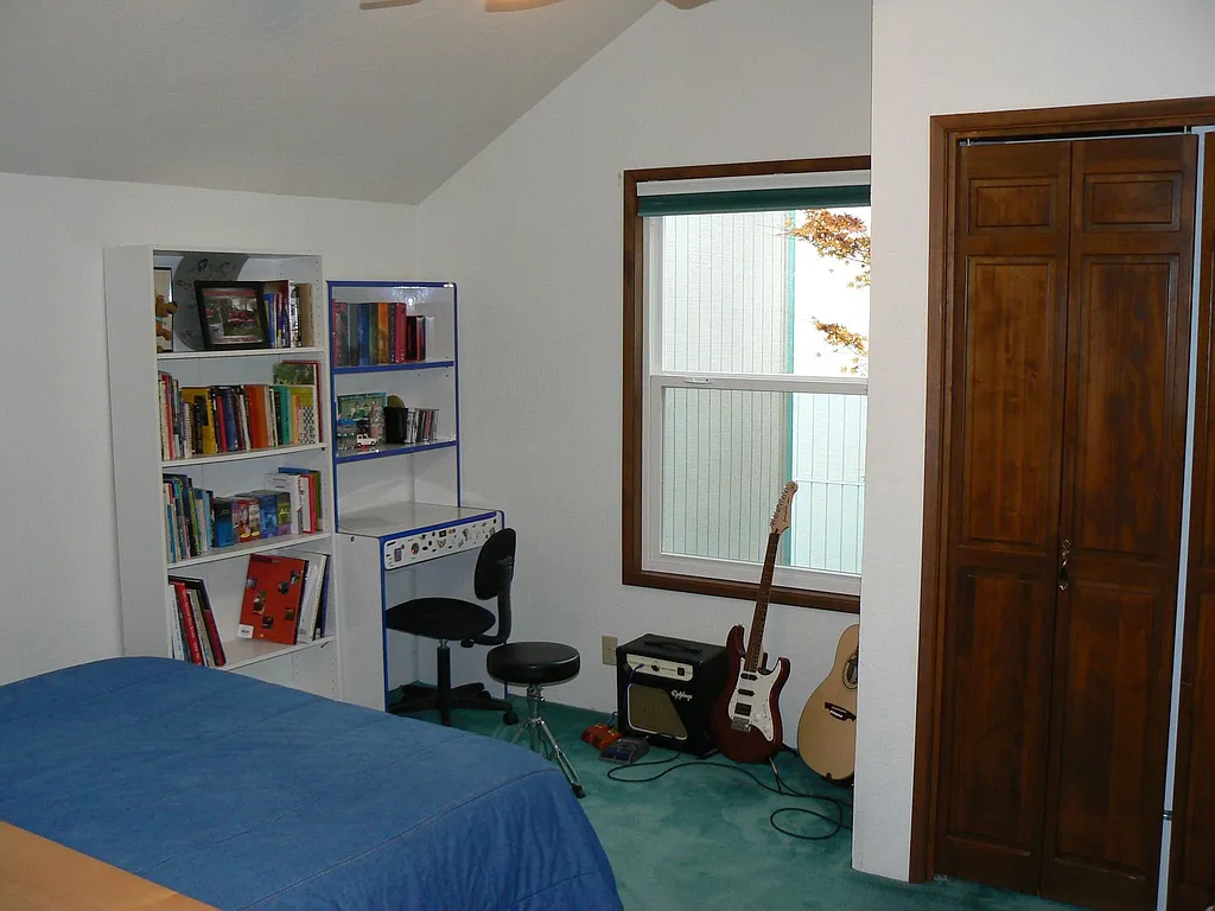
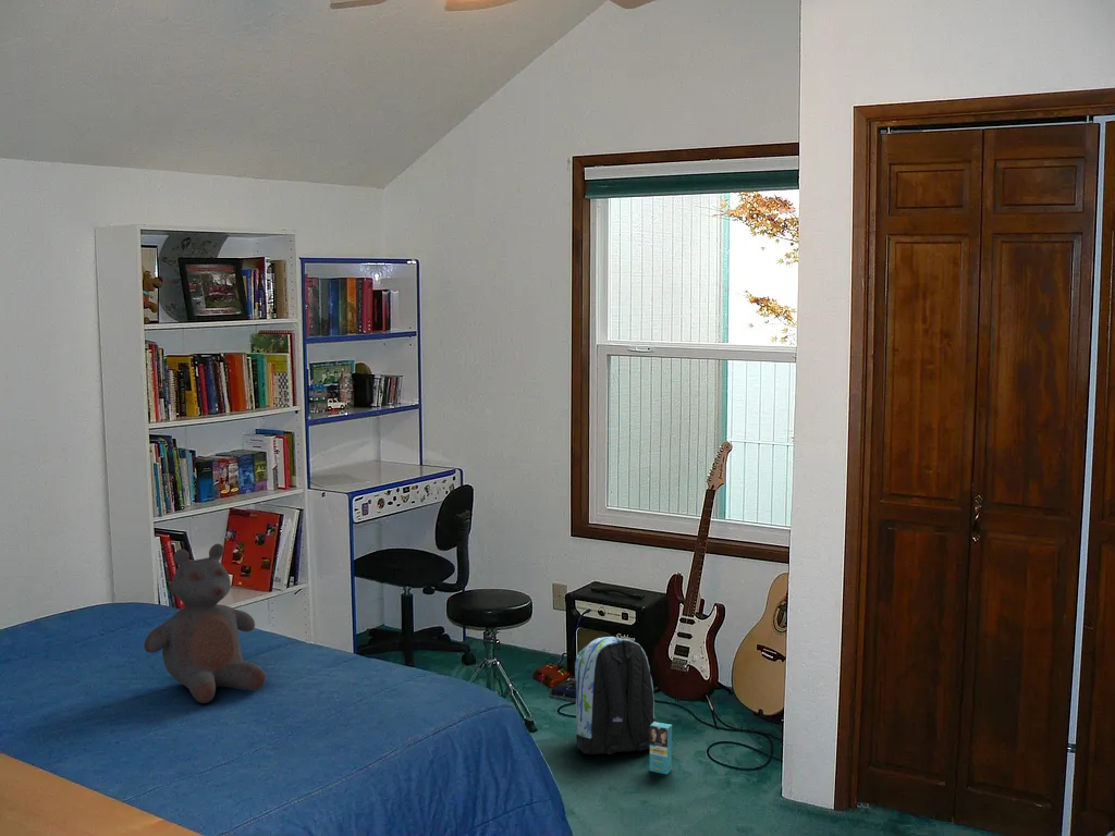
+ backpack [574,636,657,755]
+ teddy bear [143,543,267,704]
+ box [649,721,673,775]
